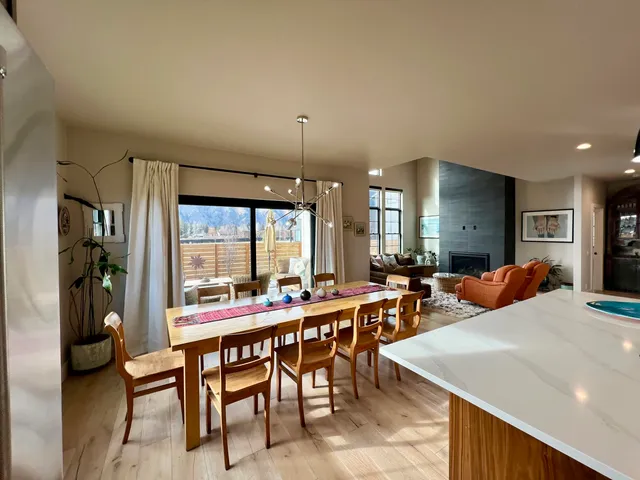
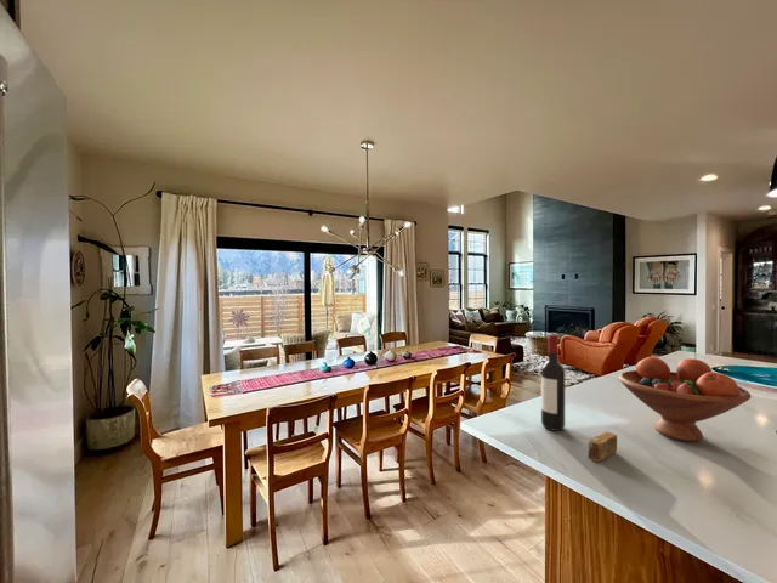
+ fruit bowl [618,356,752,442]
+ soap bar [586,431,618,463]
+ wine bottle [540,333,566,431]
